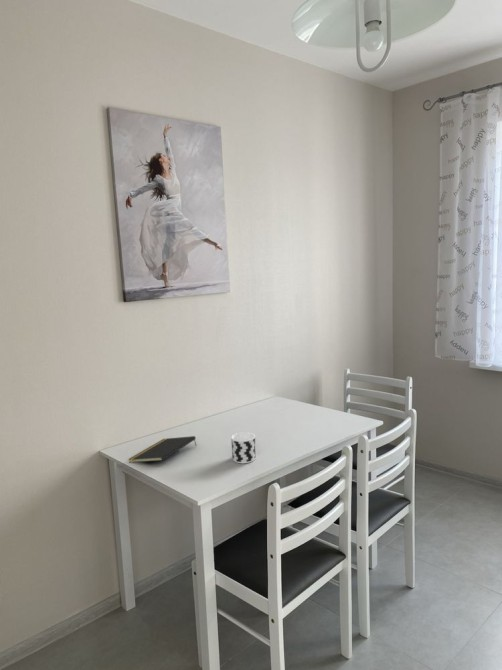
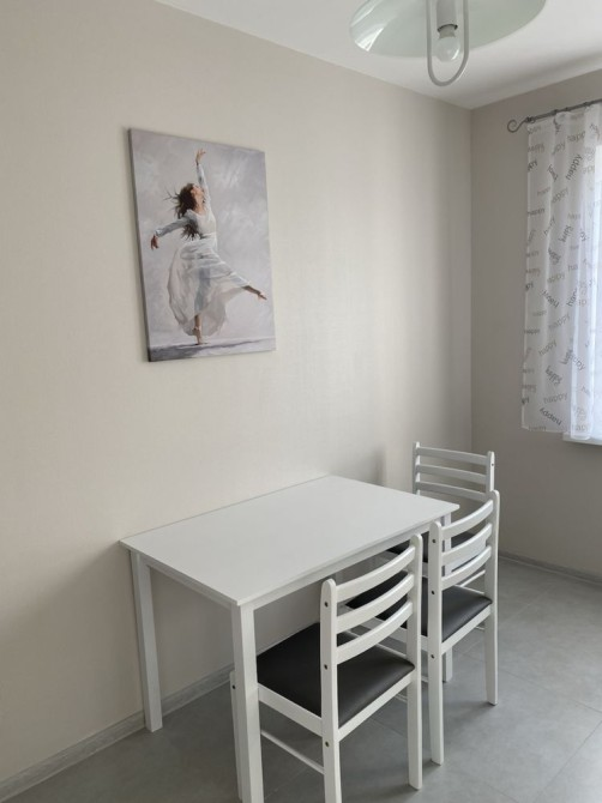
- cup [230,432,257,464]
- notepad [127,435,197,464]
